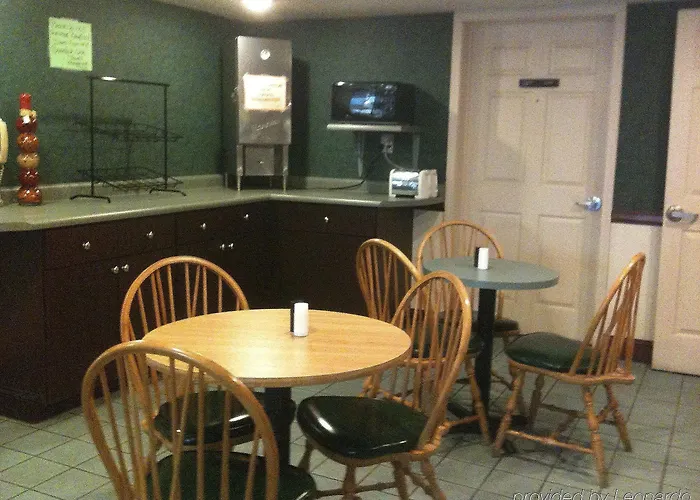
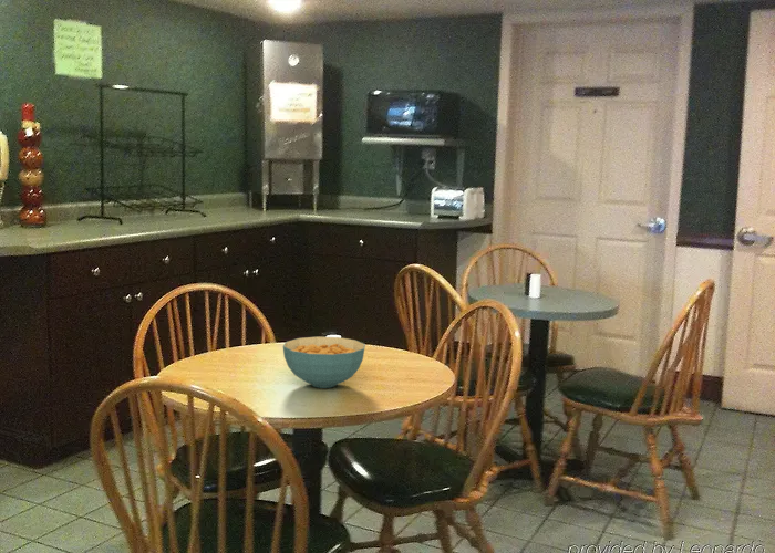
+ cereal bowl [282,336,366,389]
